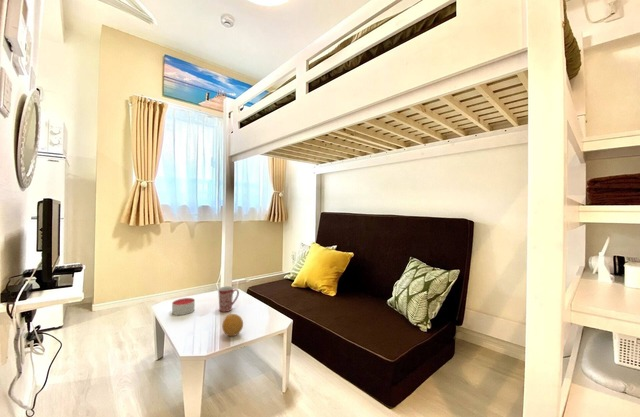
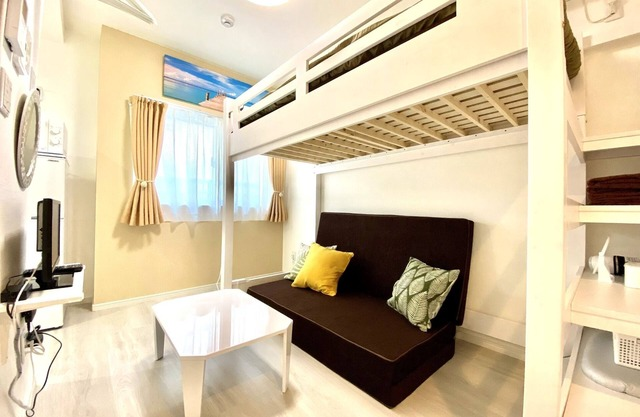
- candle [171,297,196,316]
- fruit [221,313,244,337]
- mug [217,285,240,313]
